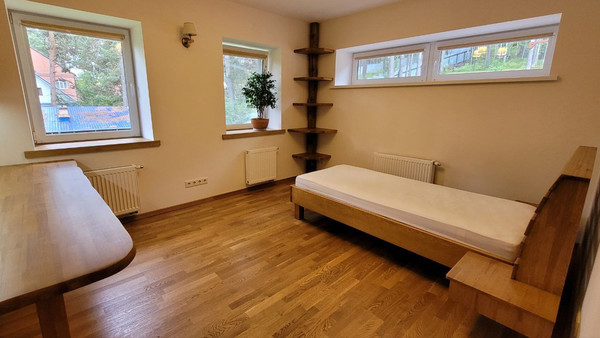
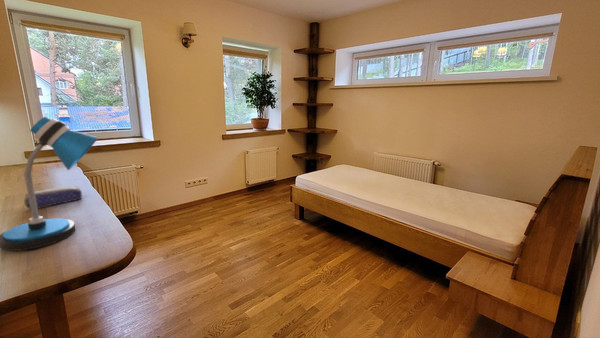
+ desk lamp [0,116,99,252]
+ pencil case [23,185,83,209]
